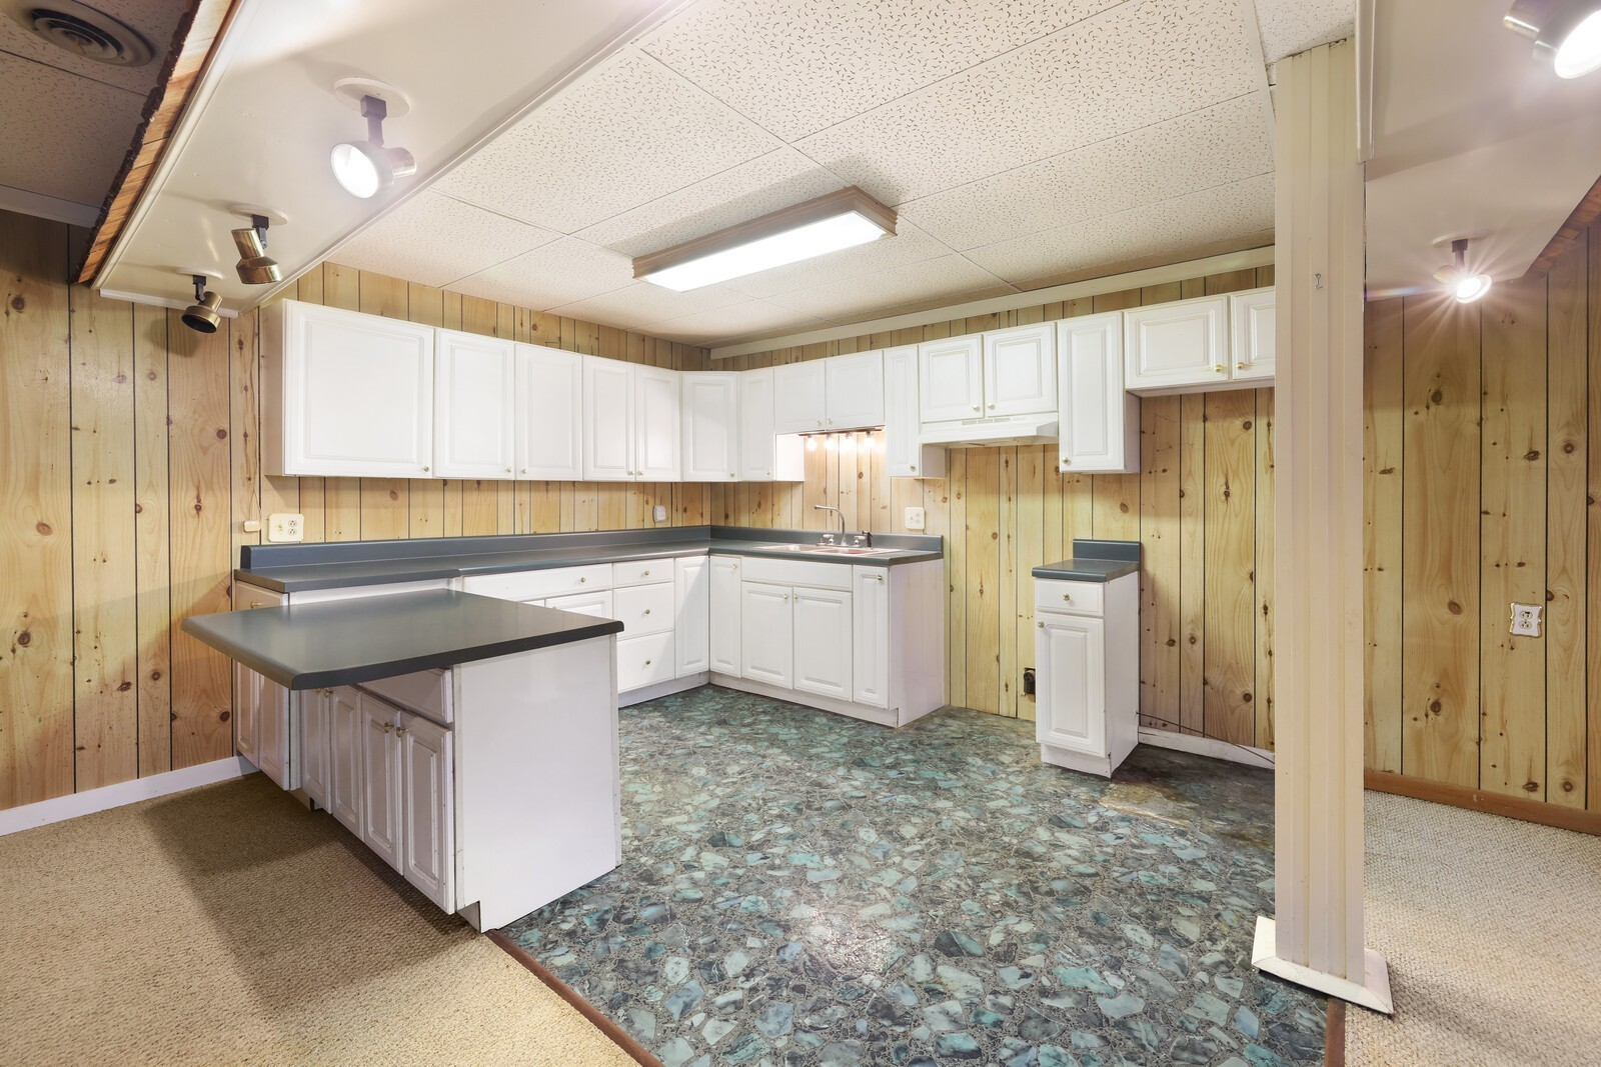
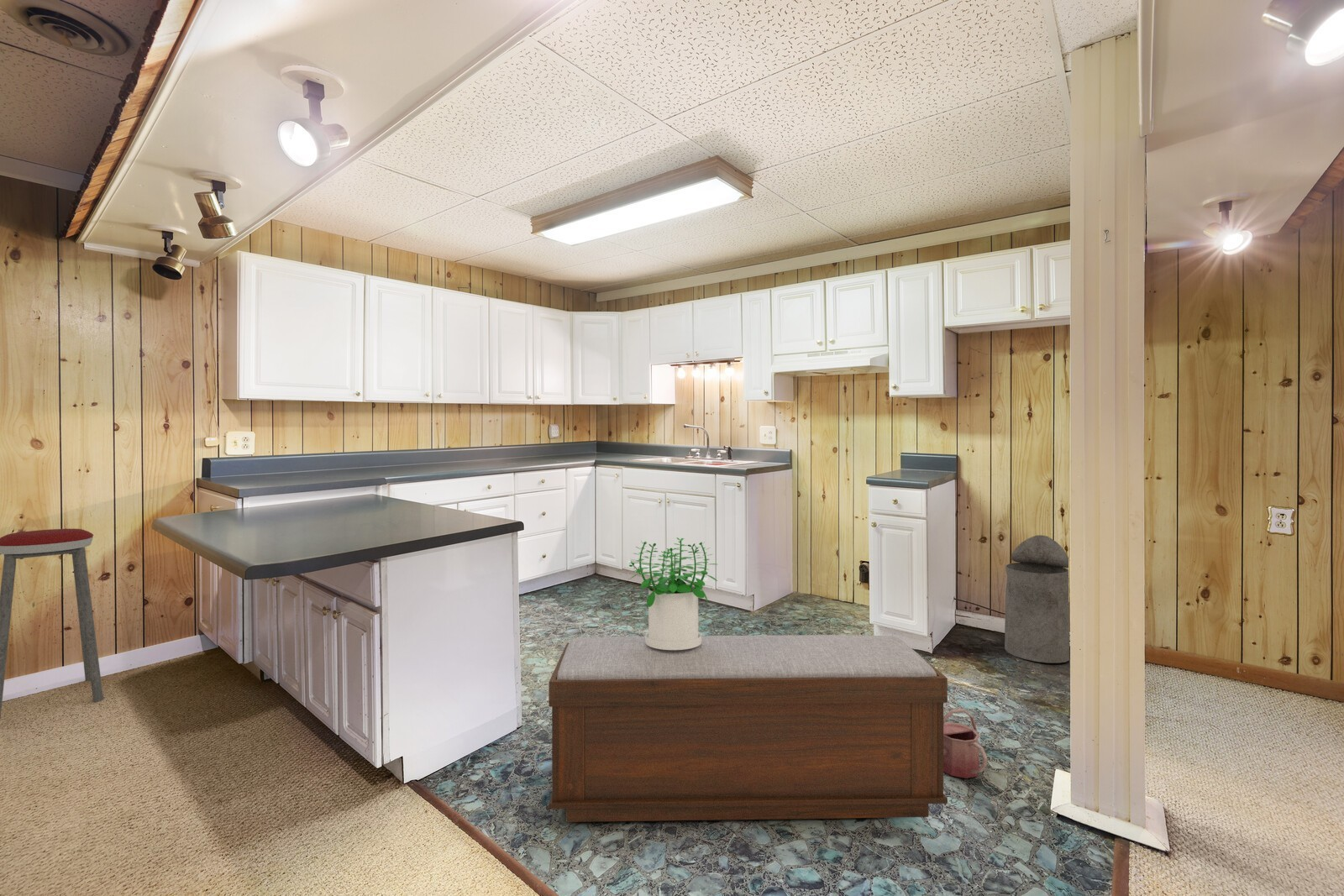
+ potted plant [628,537,718,650]
+ bench [548,634,948,823]
+ watering can [943,708,988,779]
+ trash can [1004,534,1070,664]
+ music stool [0,528,104,720]
